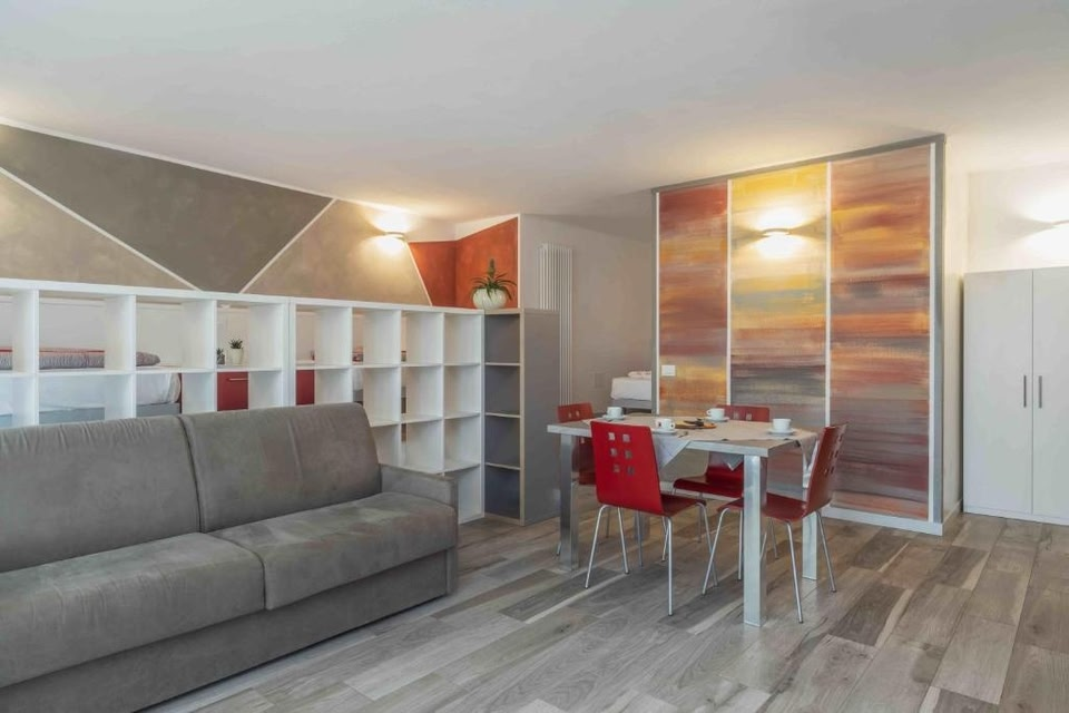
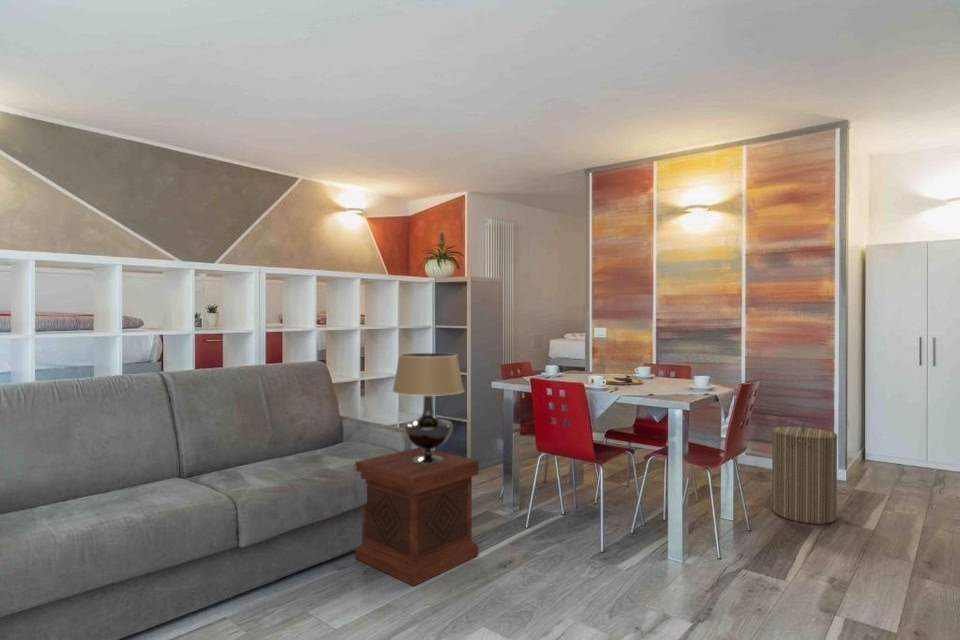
+ laundry hamper [771,417,839,525]
+ side table [354,447,480,587]
+ table lamp [391,352,465,464]
